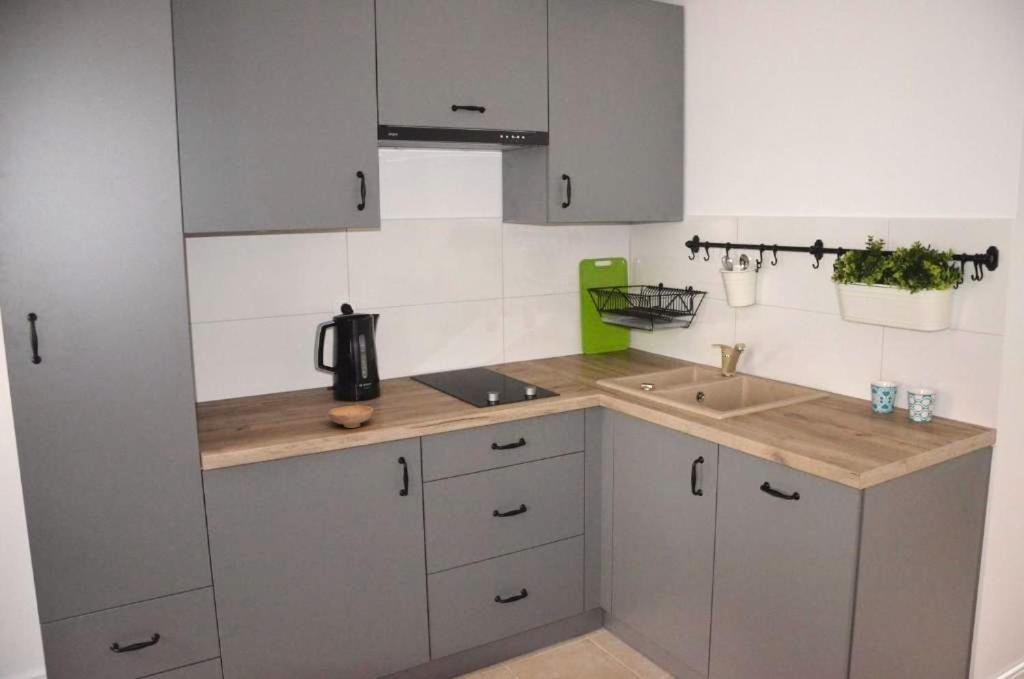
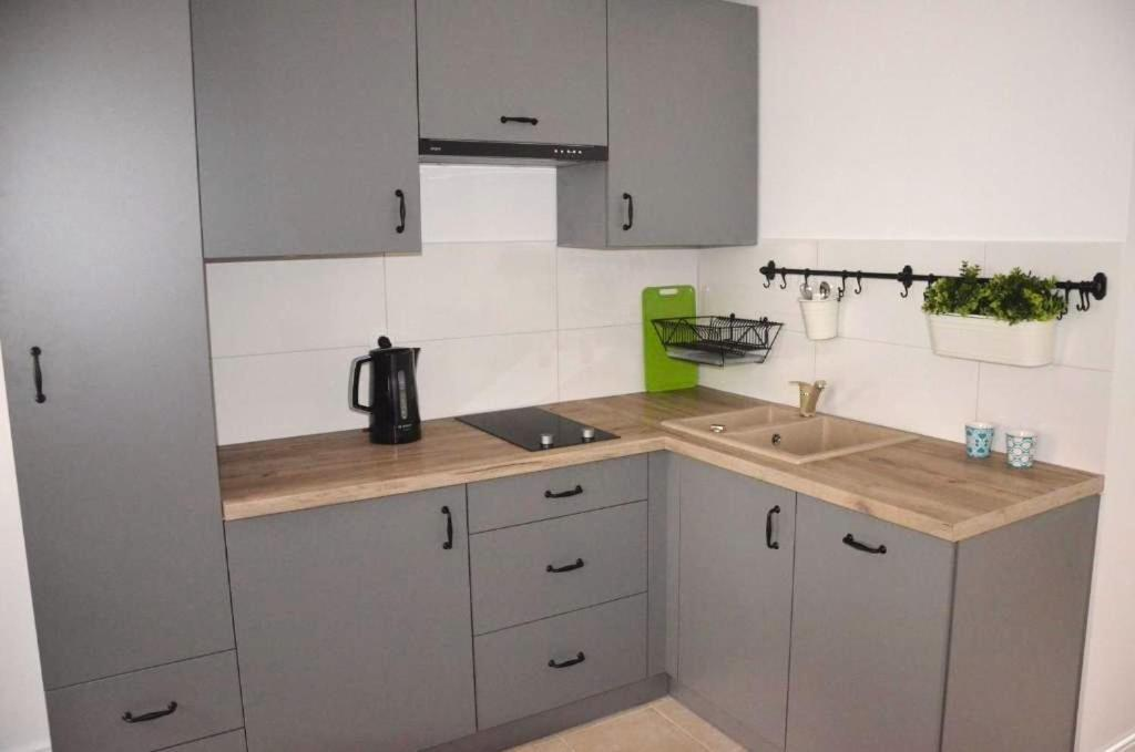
- bowl [327,405,374,429]
